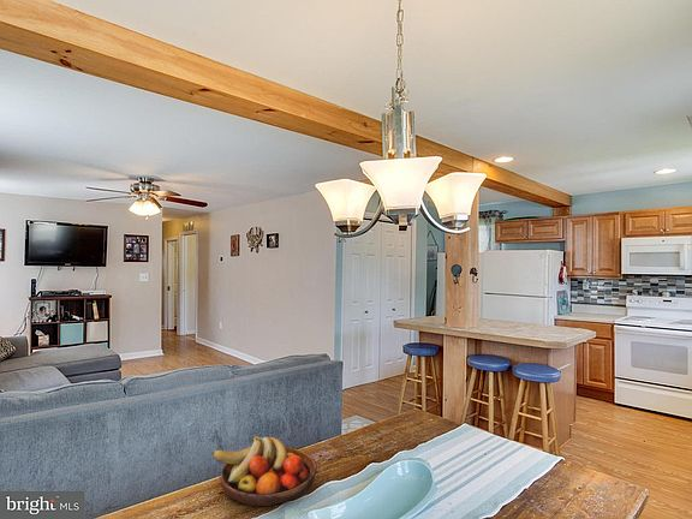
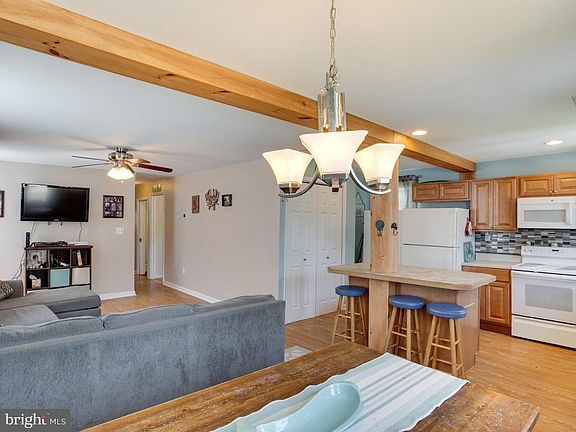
- fruit bowl [211,435,318,507]
